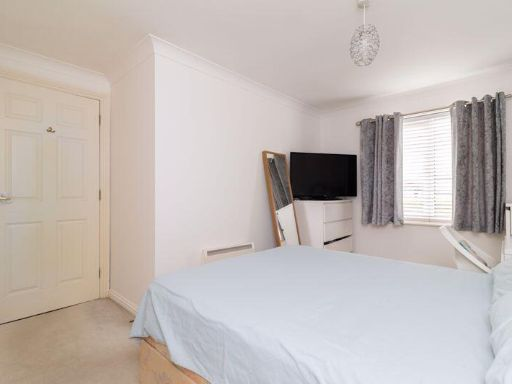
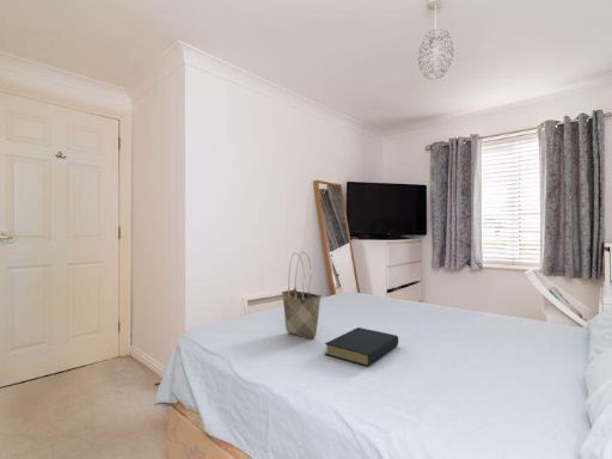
+ hardback book [323,326,399,367]
+ tote bag [280,251,323,339]
